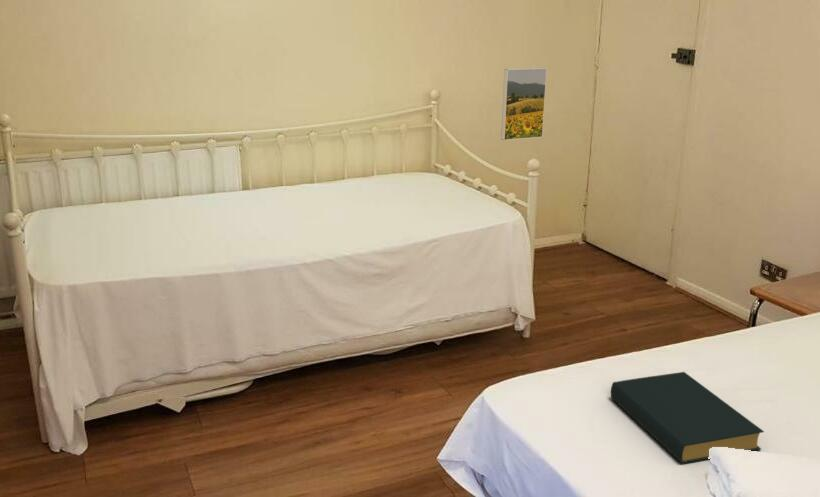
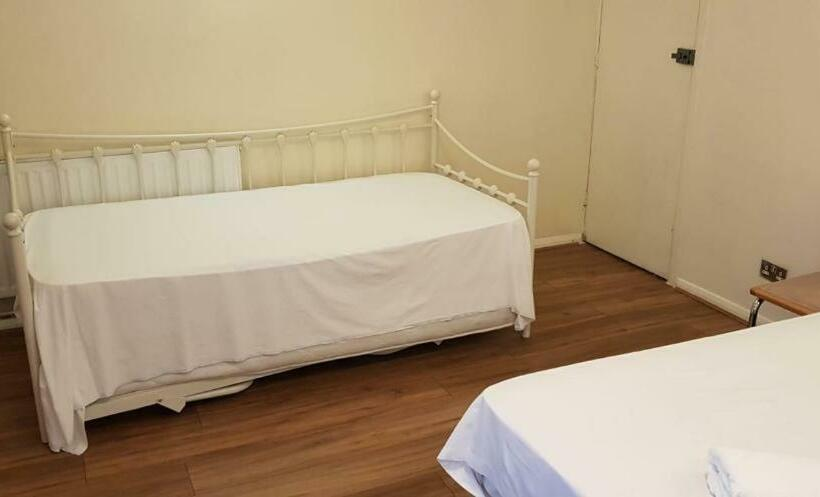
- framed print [500,67,548,141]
- hardback book [610,371,765,464]
